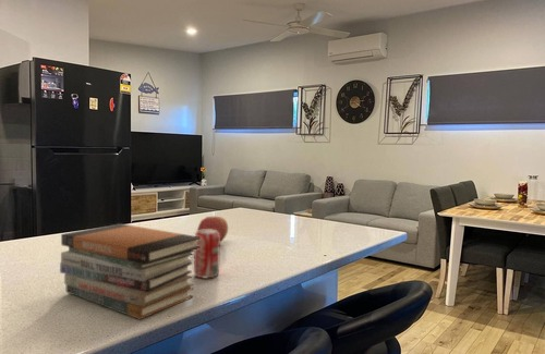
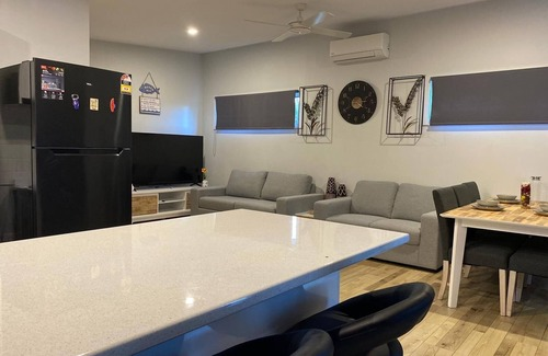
- fruit [196,216,229,243]
- beverage can [193,229,221,279]
- book stack [59,222,201,320]
